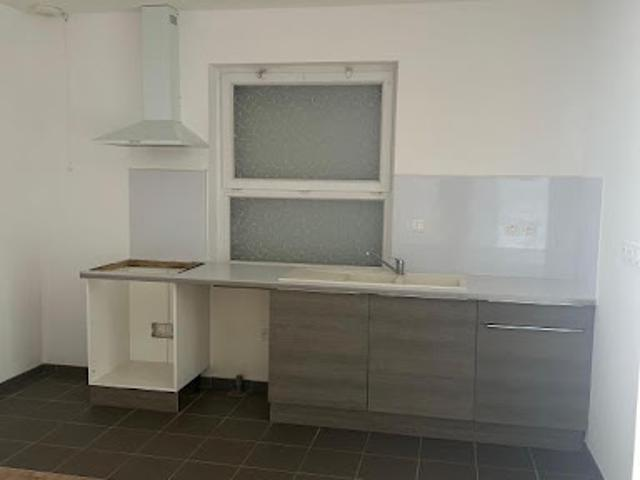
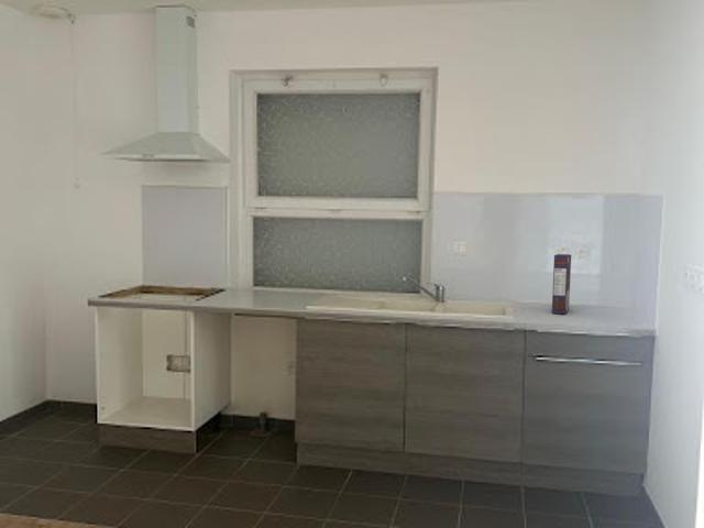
+ cereal box [551,253,572,315]
